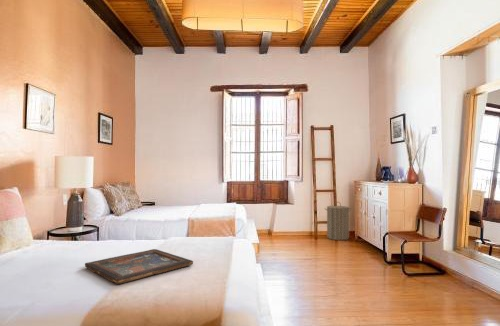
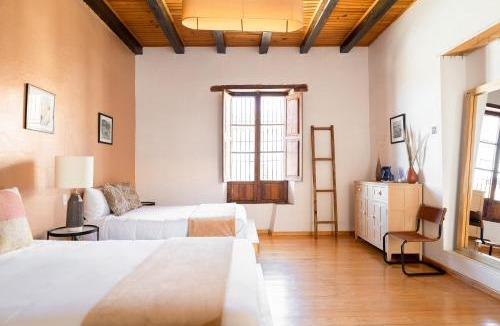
- tray [84,248,194,285]
- laundry hamper [324,201,352,241]
